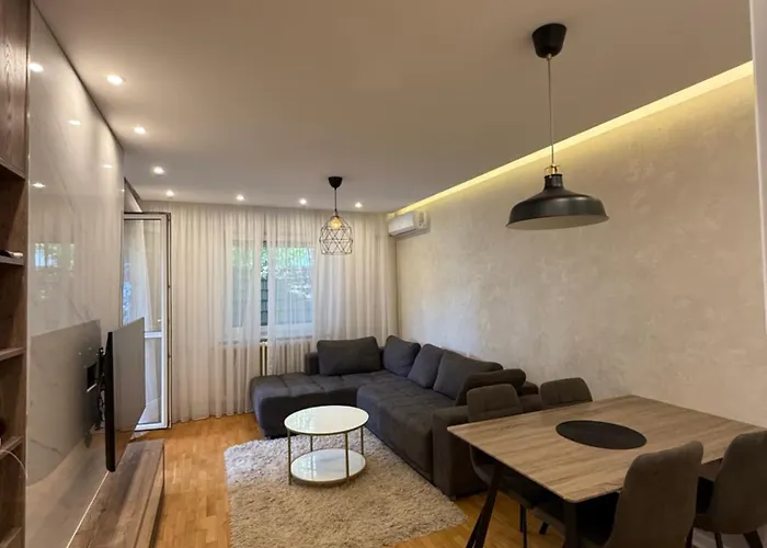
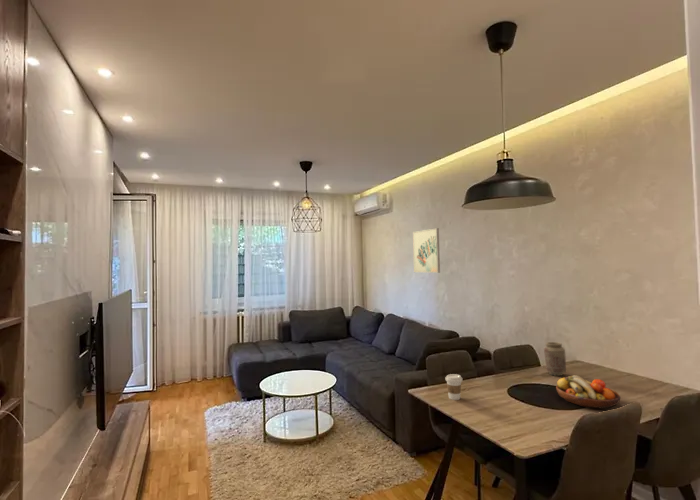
+ wall art [412,227,441,274]
+ fruit bowl [555,374,621,409]
+ coffee cup [444,373,463,401]
+ vase [543,341,567,377]
